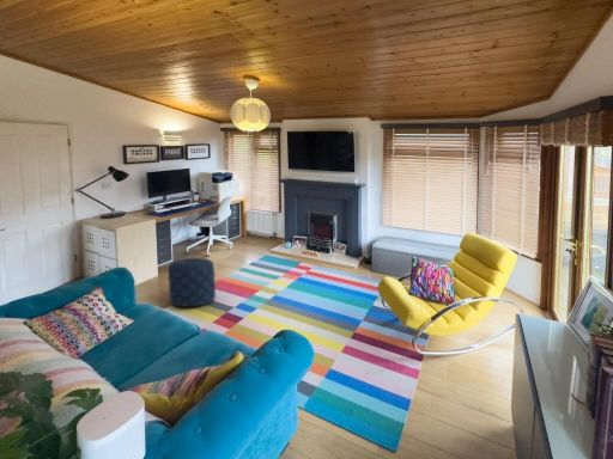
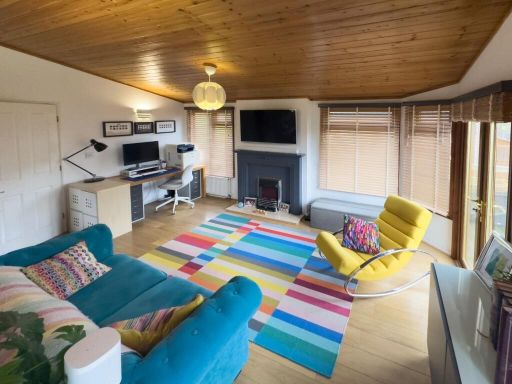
- pouf [166,257,217,308]
